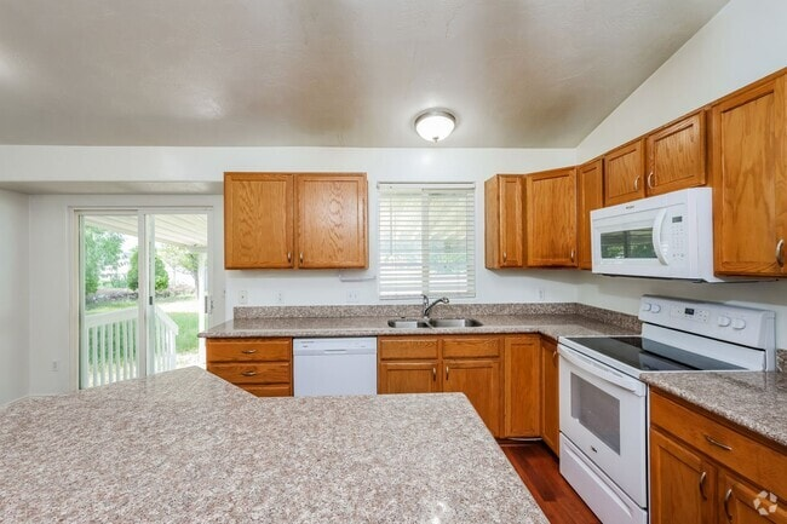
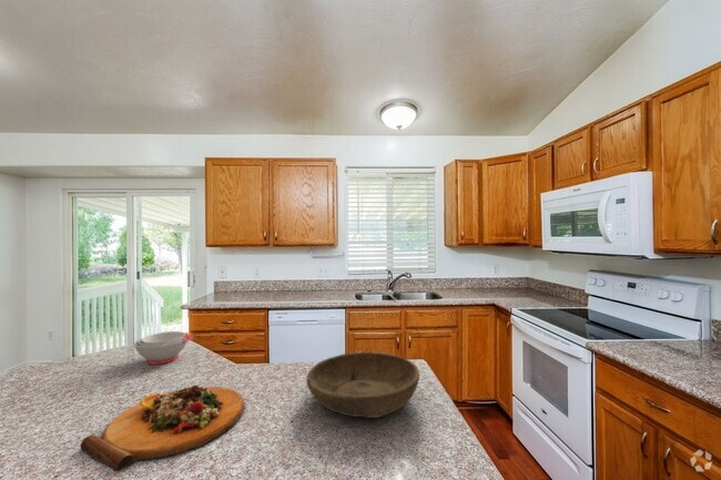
+ bowl [305,349,420,419]
+ cutting board [79,384,246,473]
+ soup bowl [133,330,194,366]
